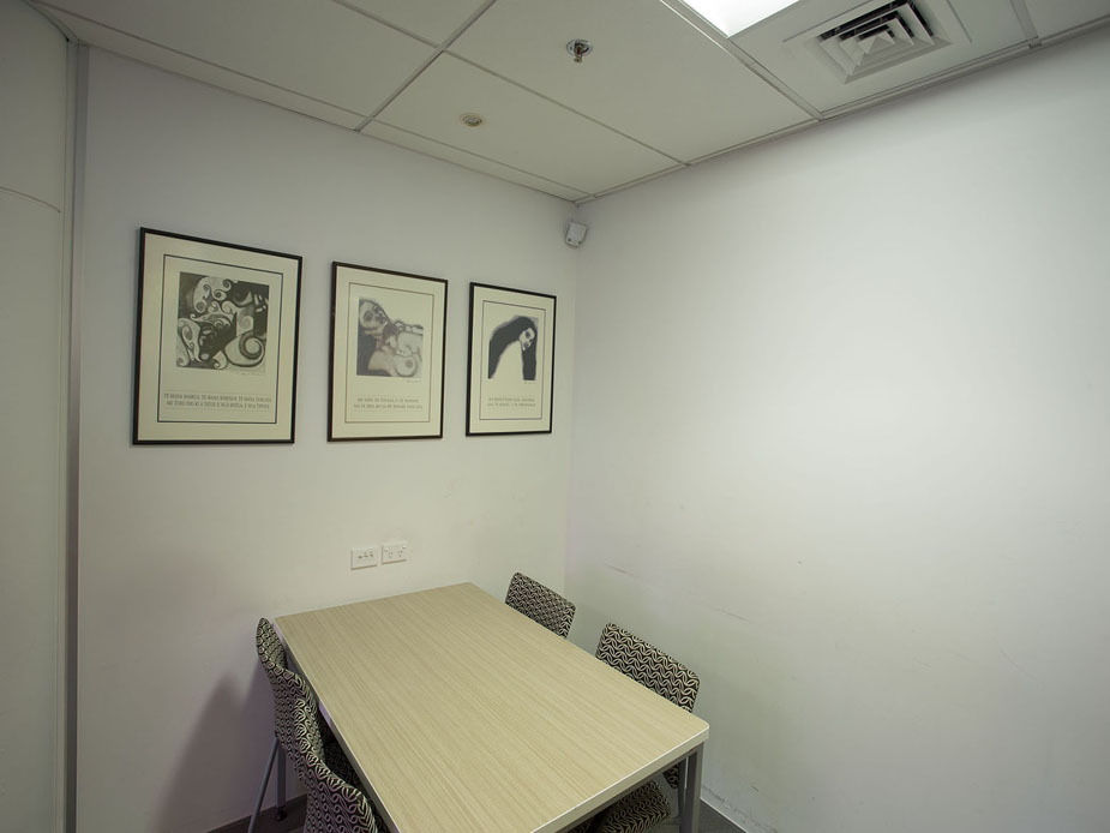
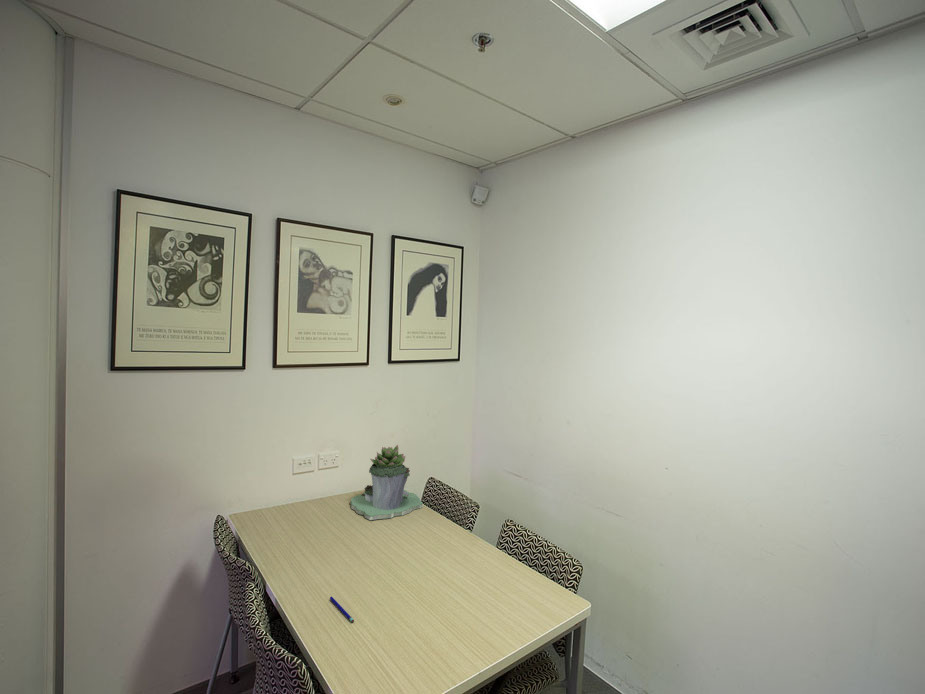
+ pen [329,596,355,624]
+ succulent planter [349,444,424,521]
